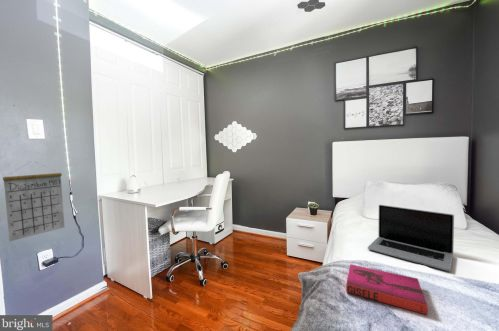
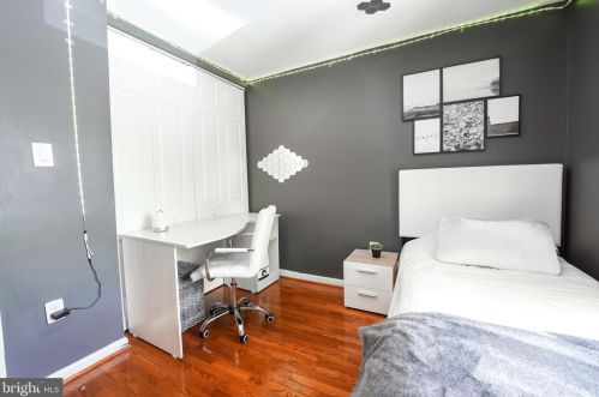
- laptop [367,204,455,272]
- hardback book [345,263,428,316]
- calendar [2,161,66,243]
